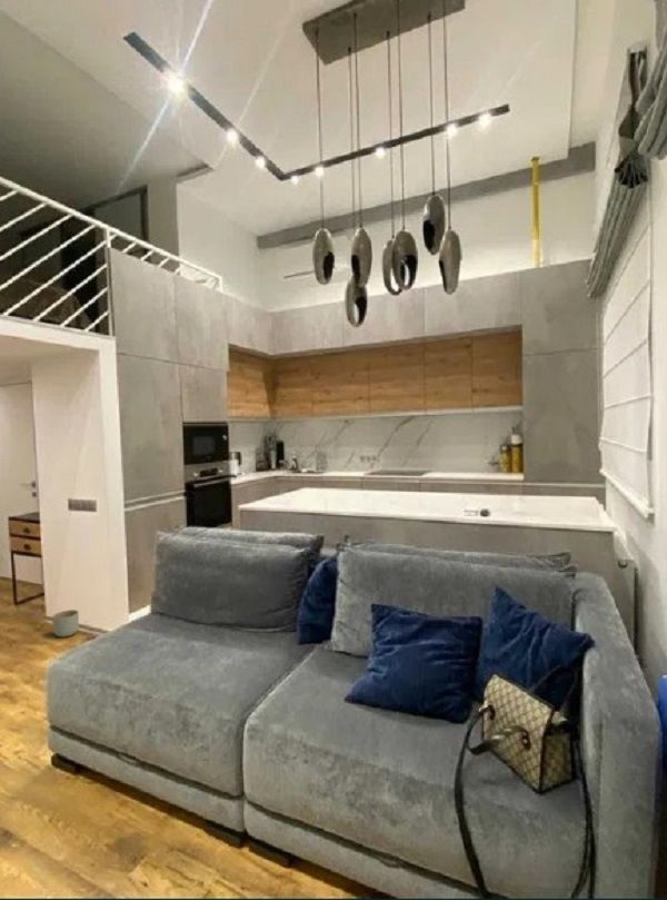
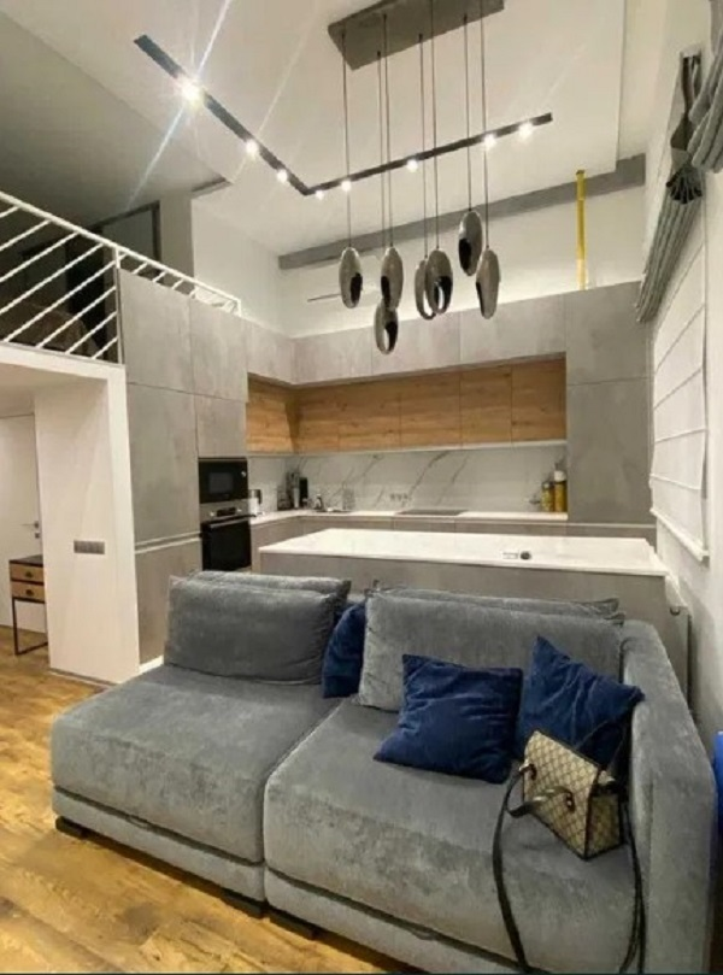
- planter [51,609,80,639]
